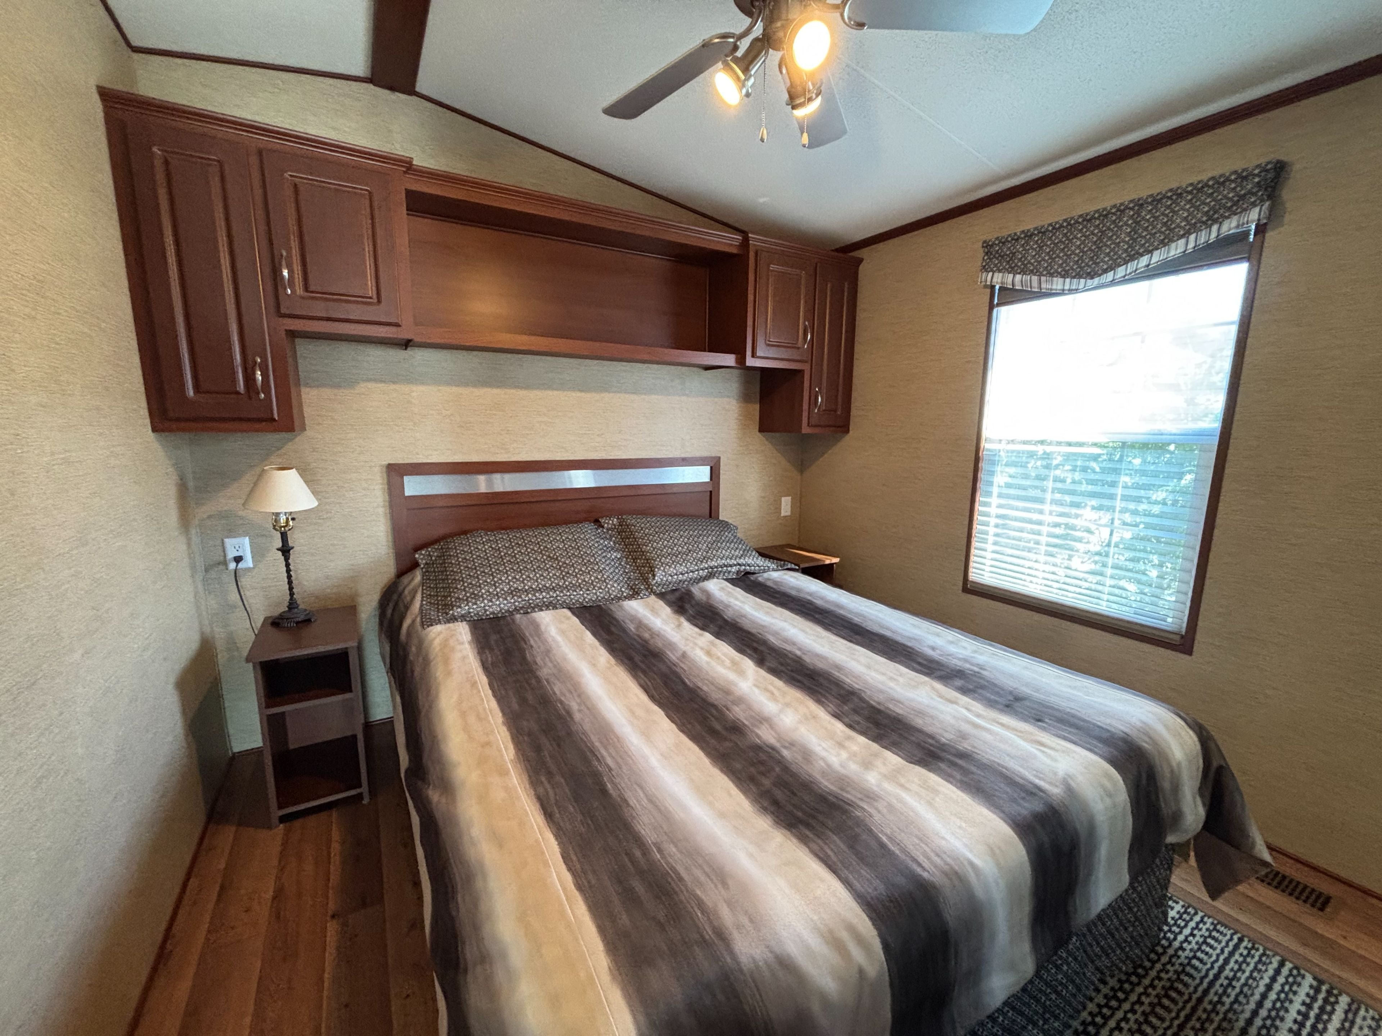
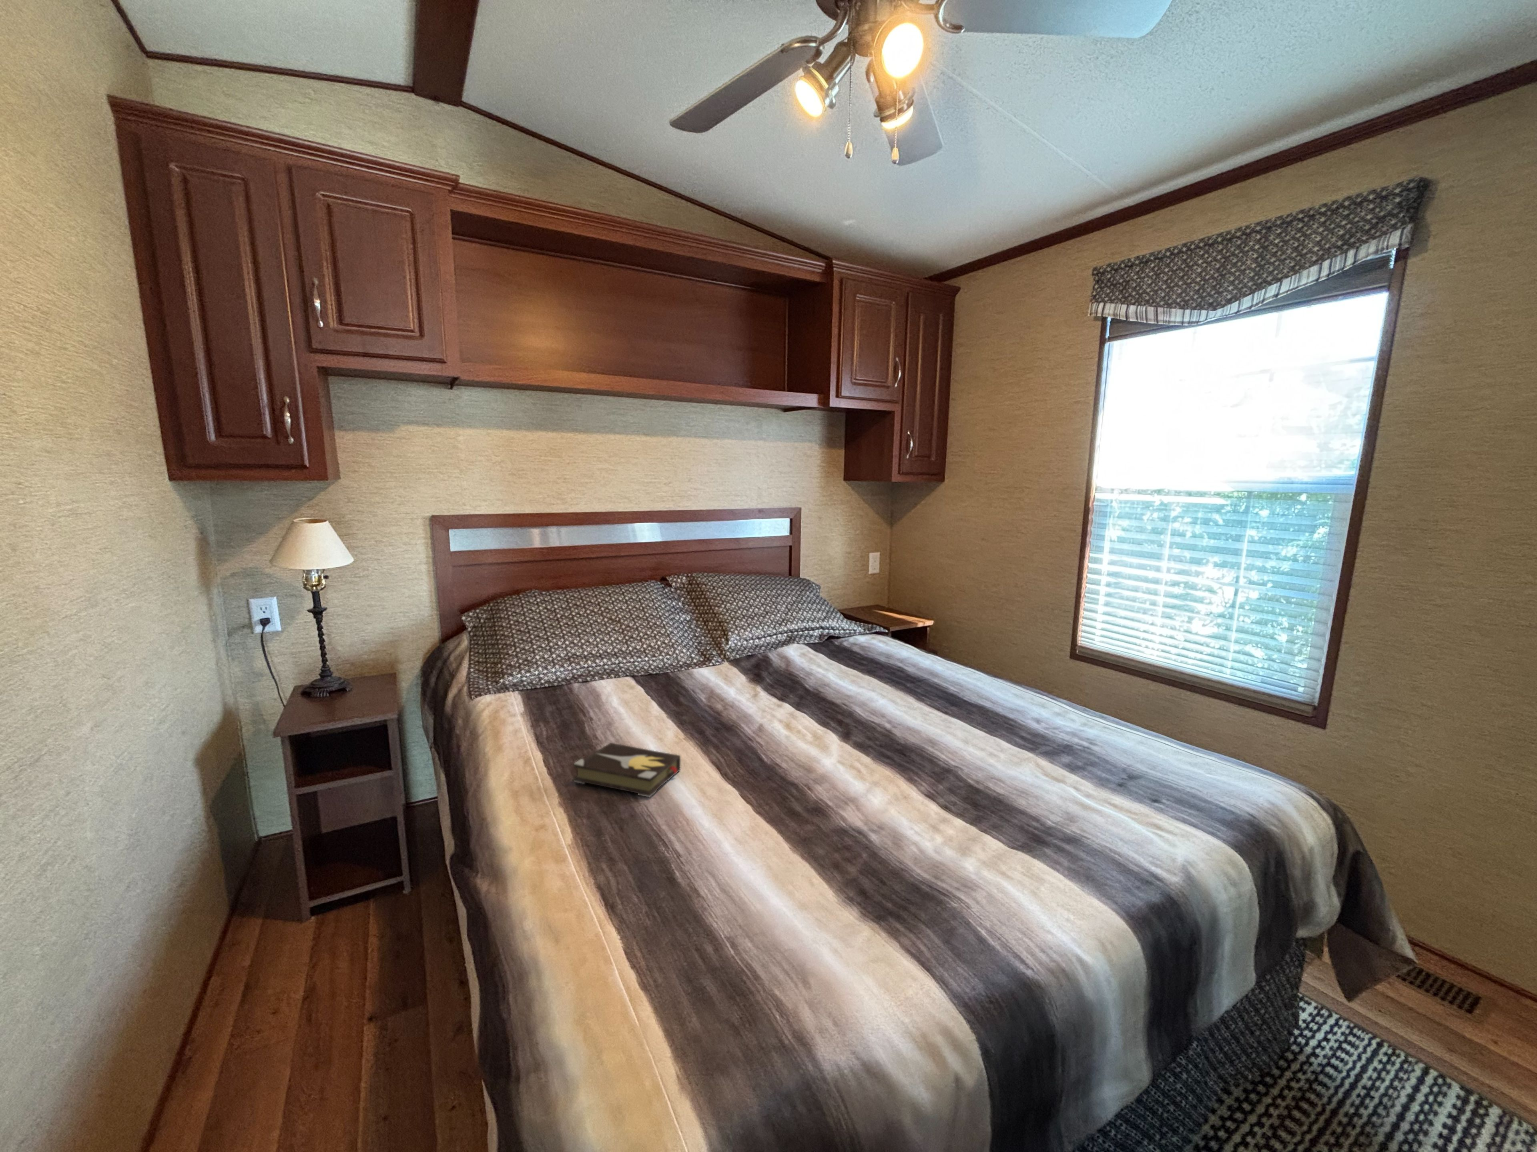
+ hardback book [574,743,681,797]
